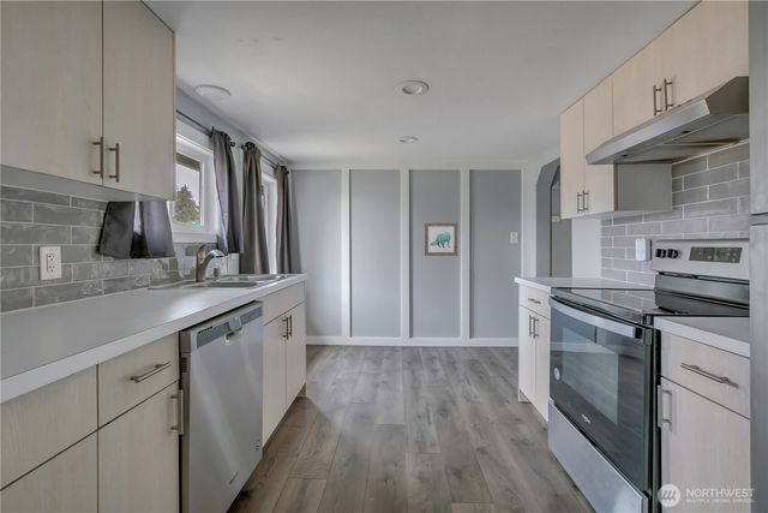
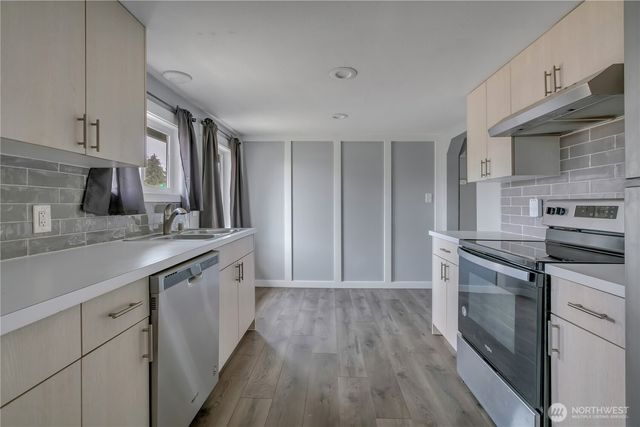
- wall art [424,222,458,257]
